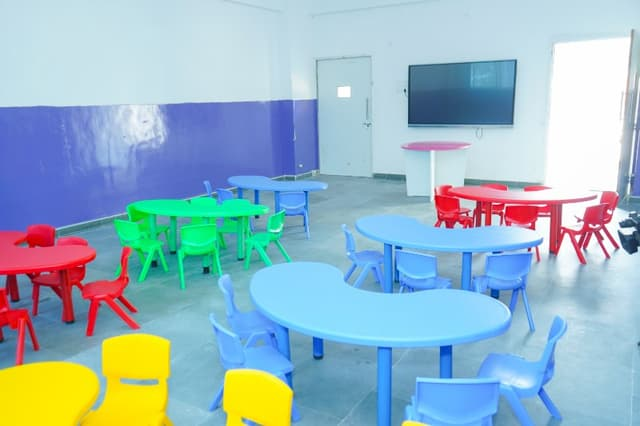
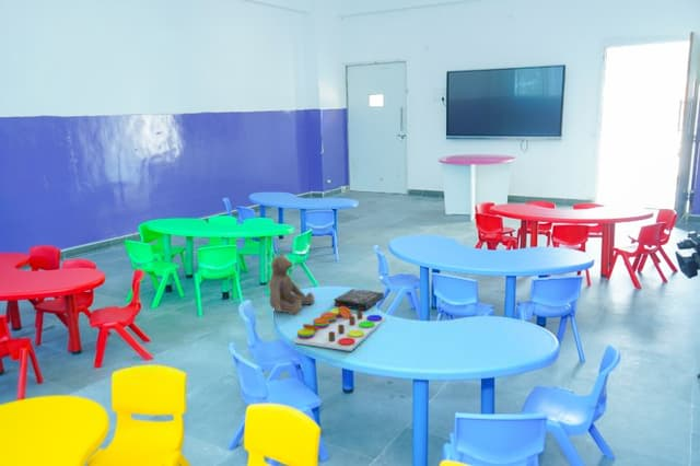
+ book [332,288,385,311]
+ teddy bear [268,252,316,315]
+ board game [293,306,387,352]
